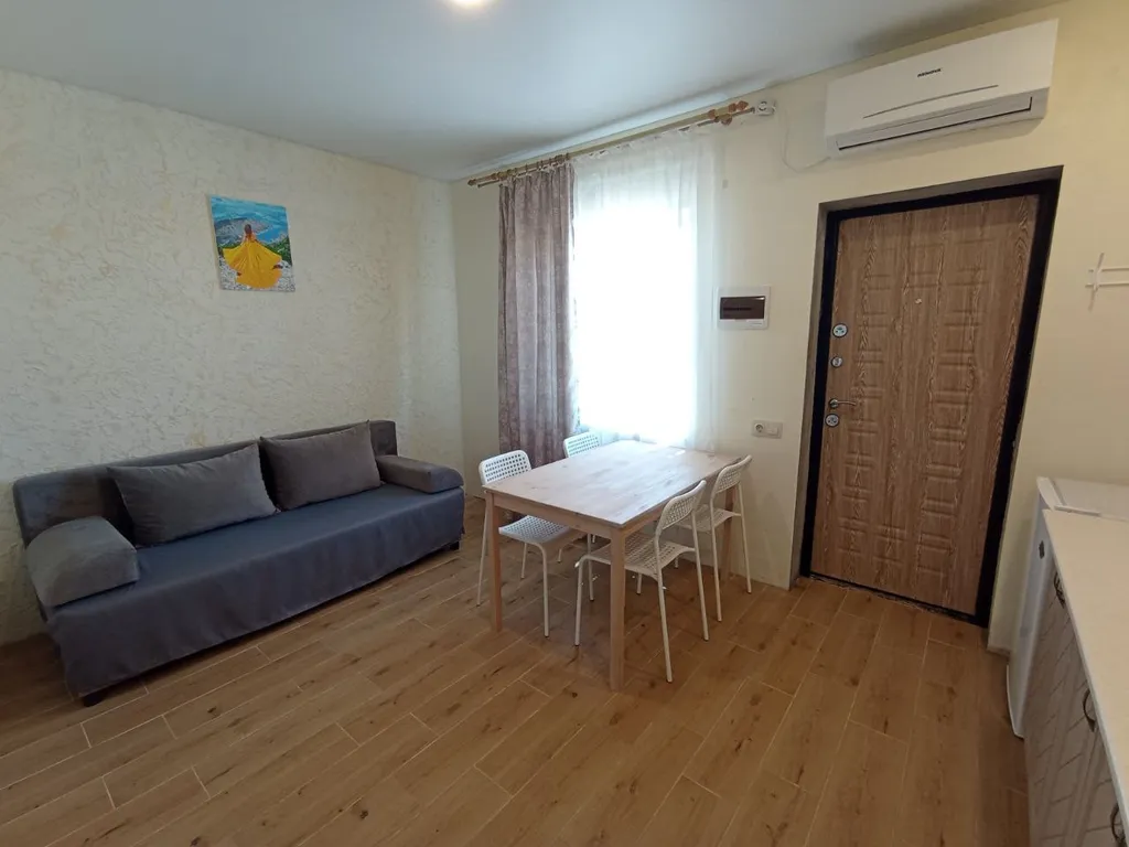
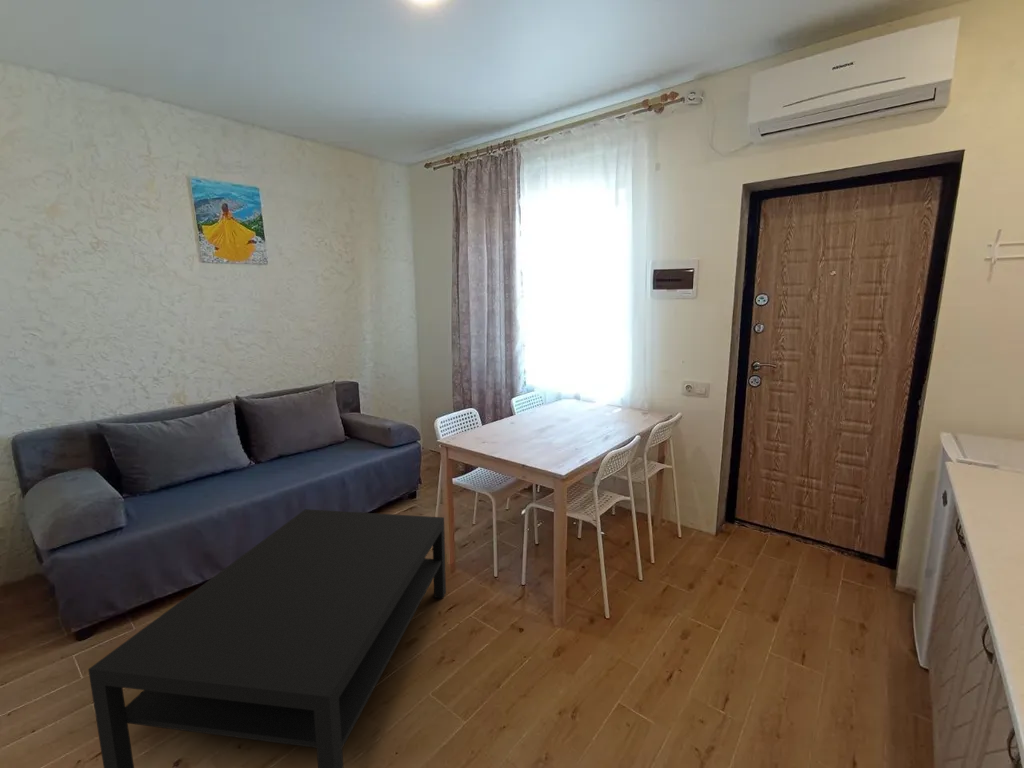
+ coffee table [87,508,447,768]
